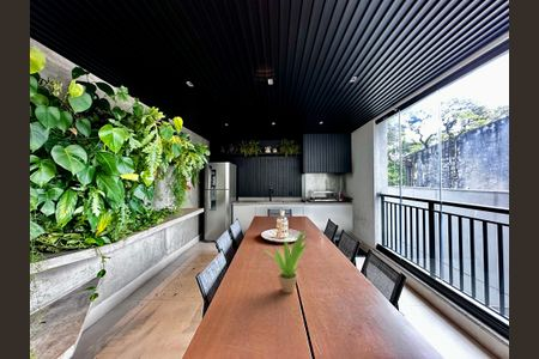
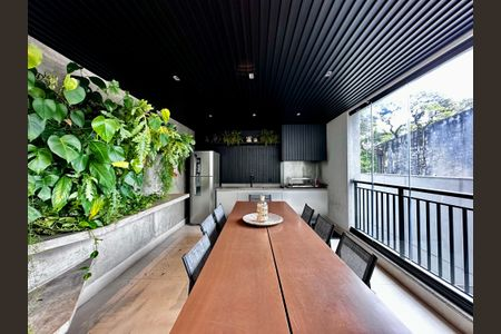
- potted plant [262,230,308,294]
